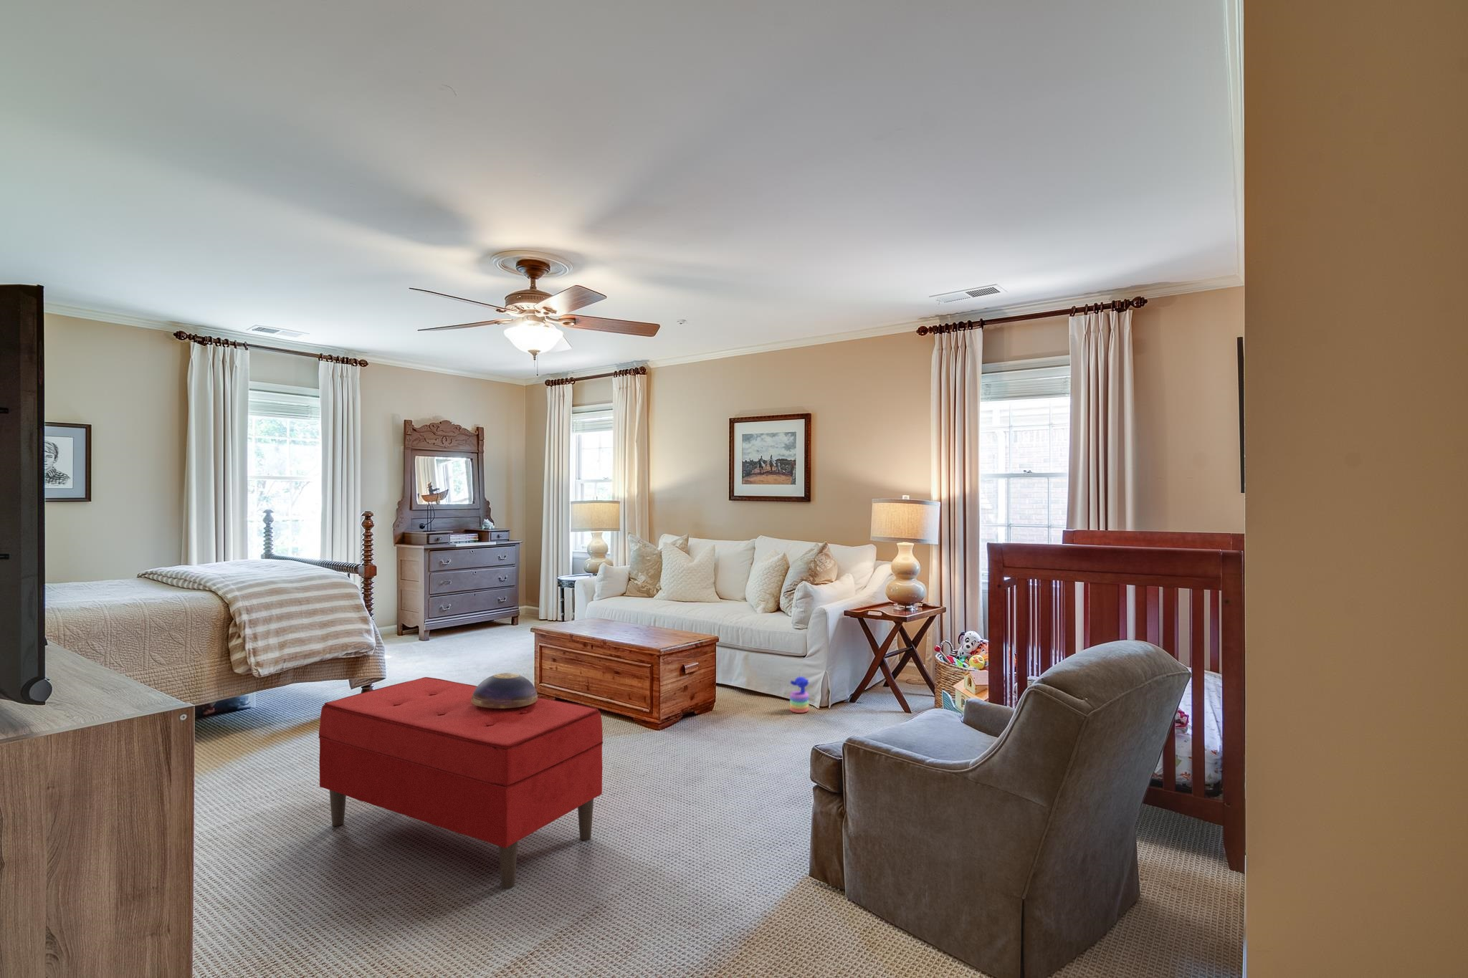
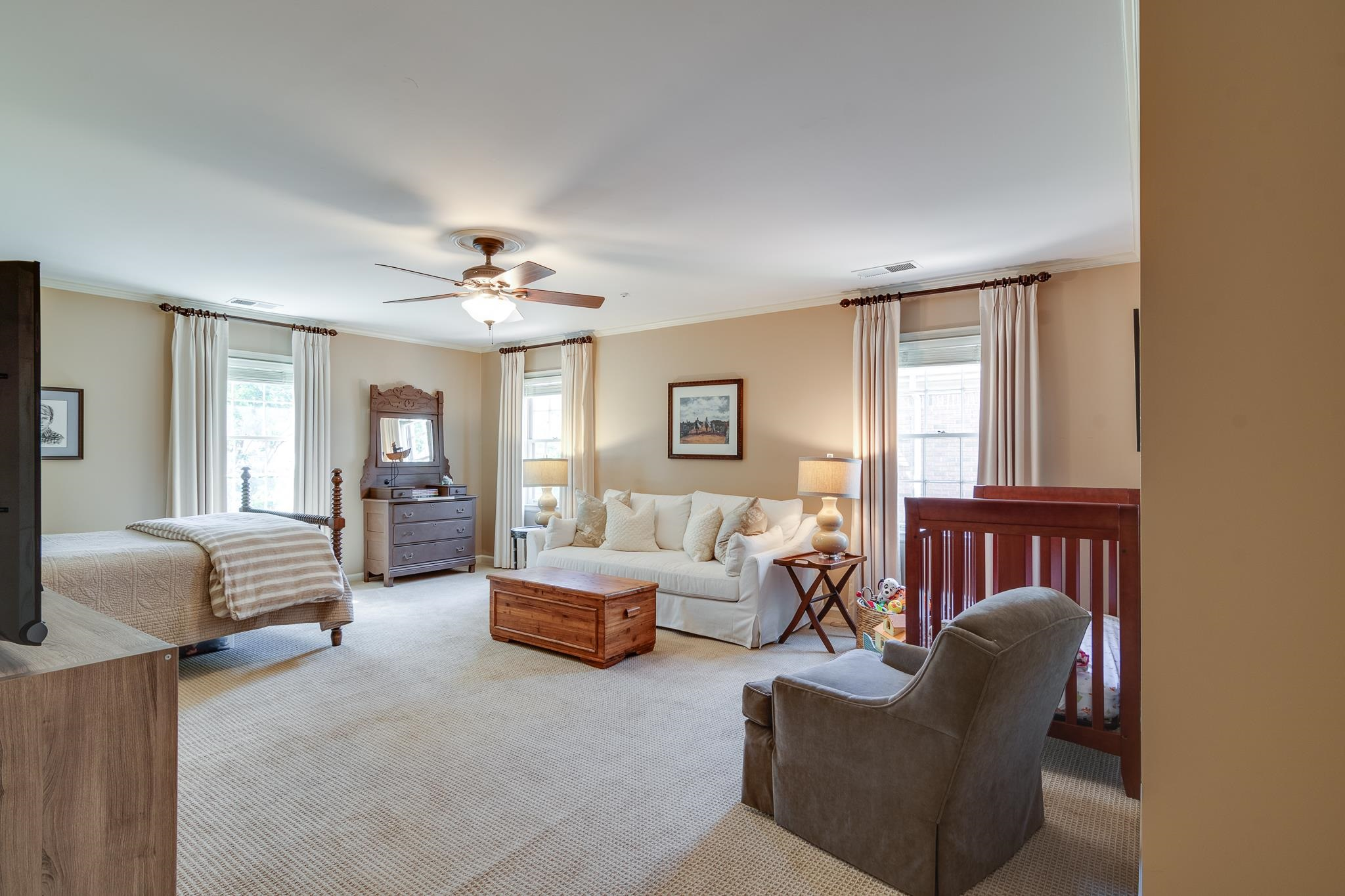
- stacking toy [789,676,810,714]
- decorative bowl [470,672,538,708]
- bench [318,677,604,890]
